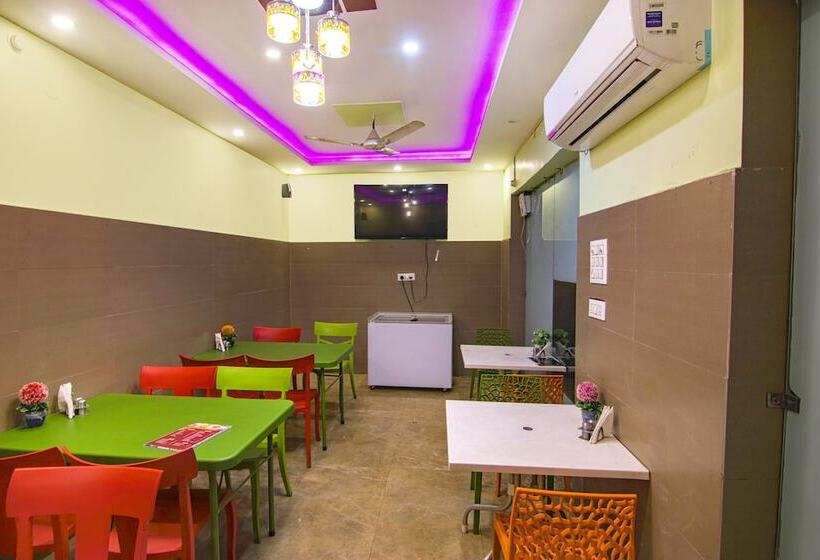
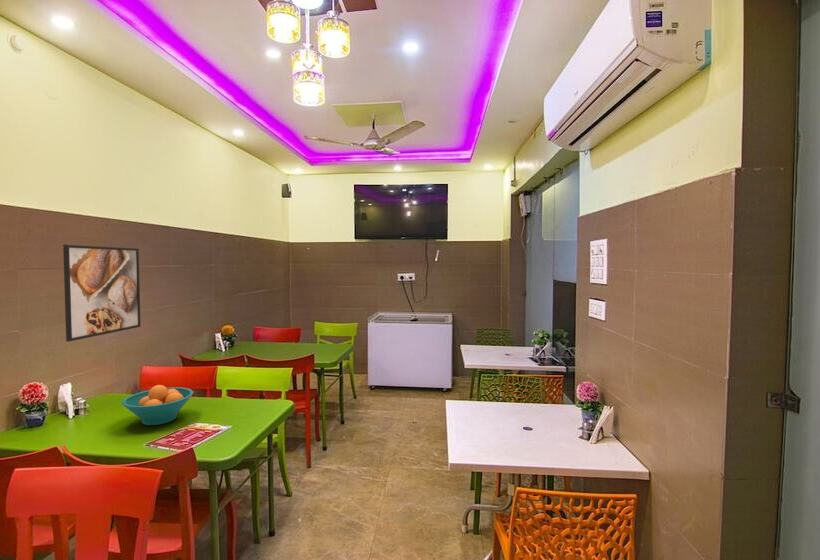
+ fruit bowl [121,384,194,426]
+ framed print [62,244,142,342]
